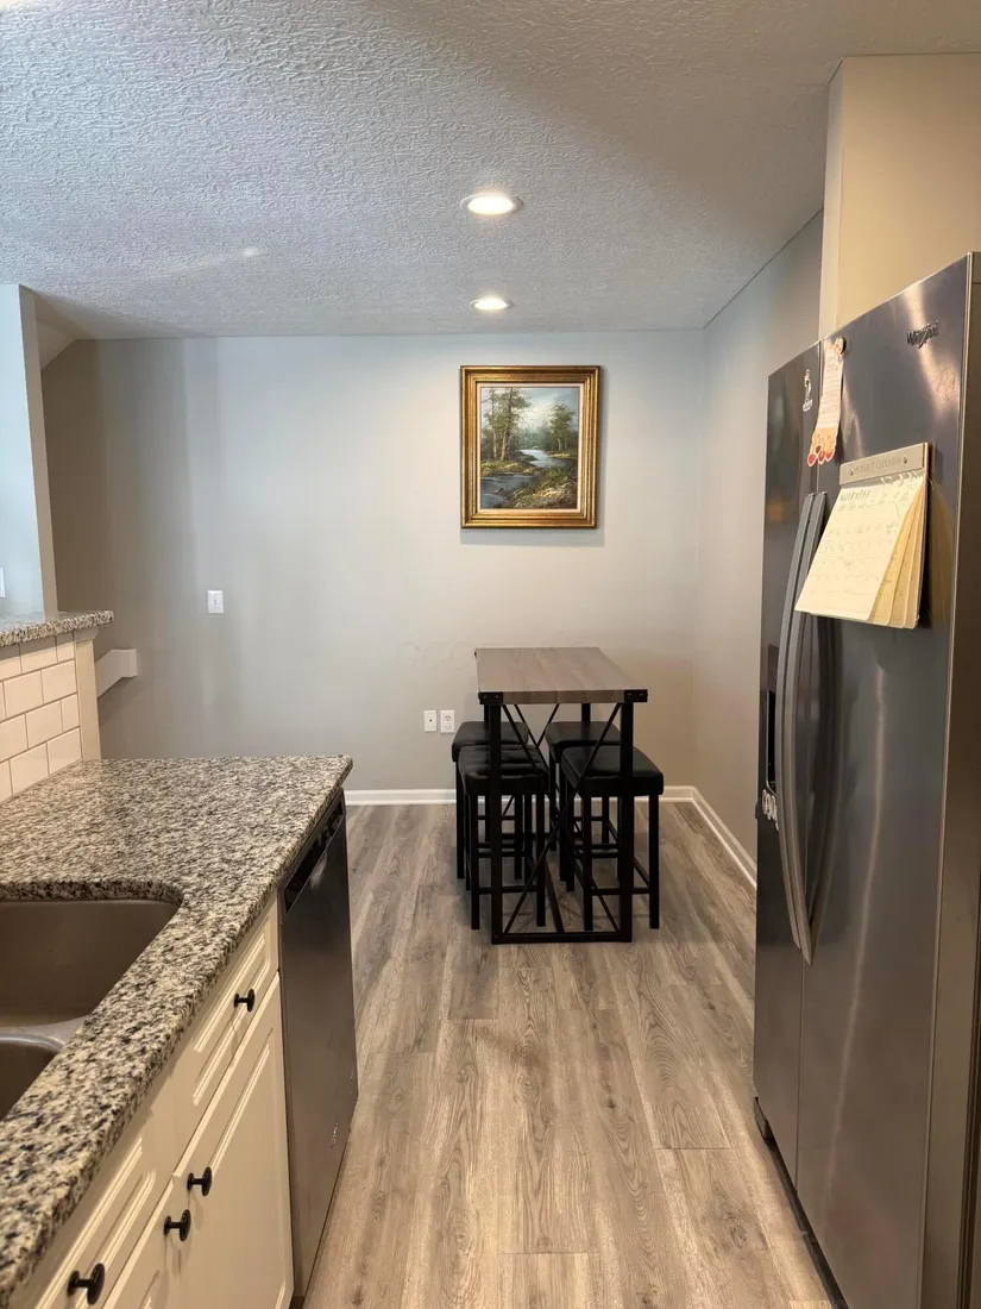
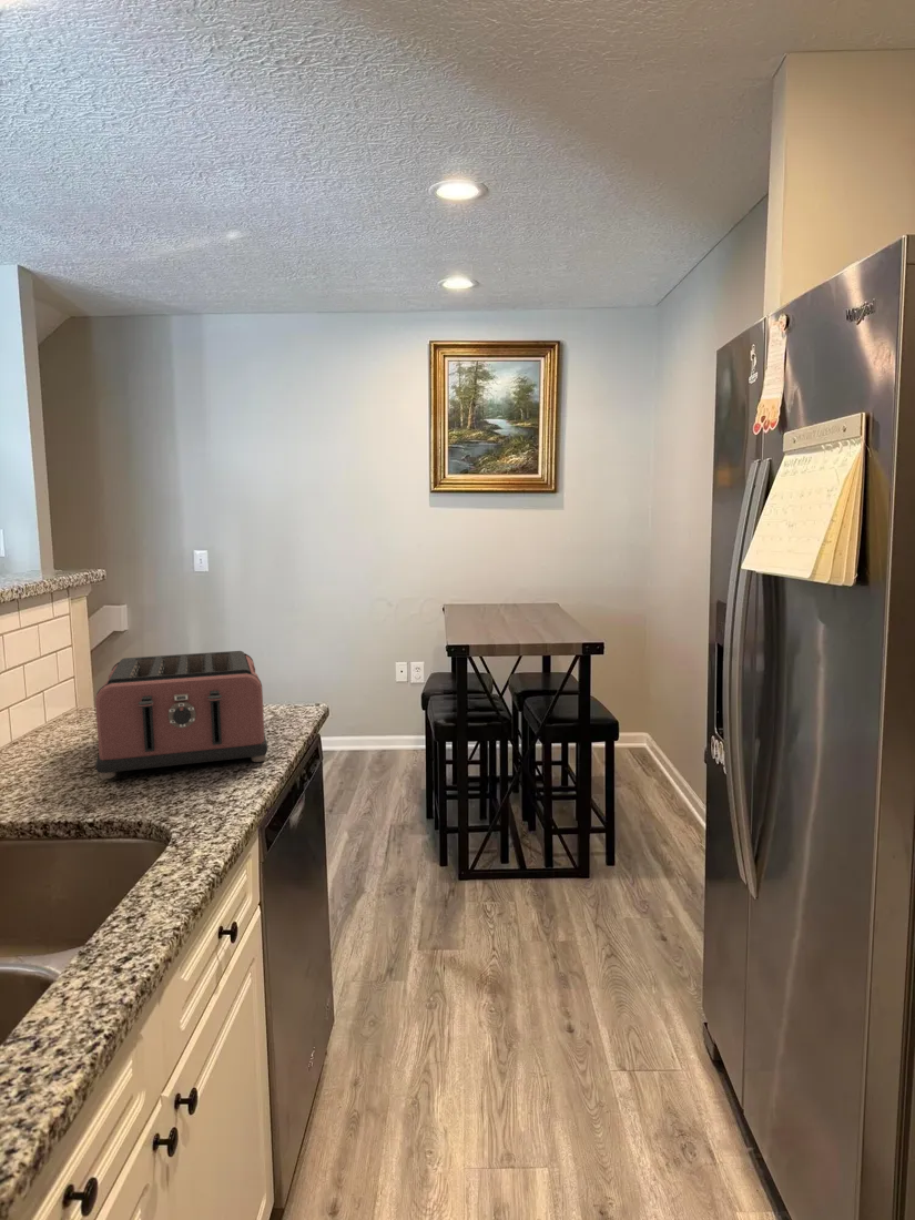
+ toaster [94,650,268,780]
